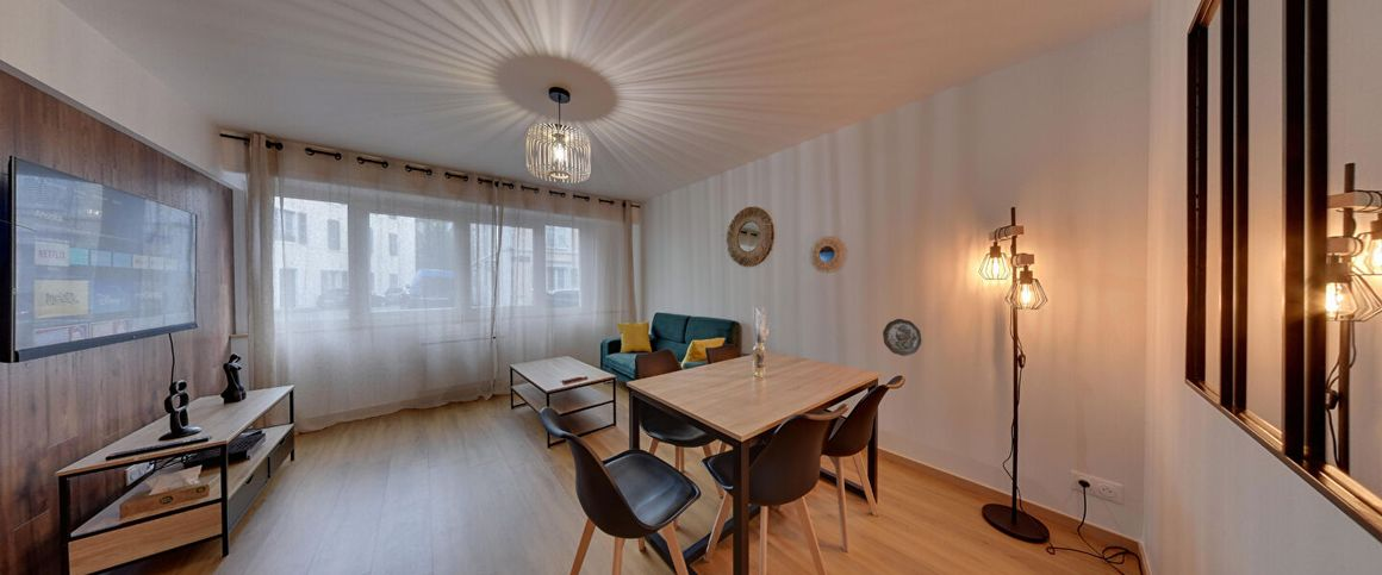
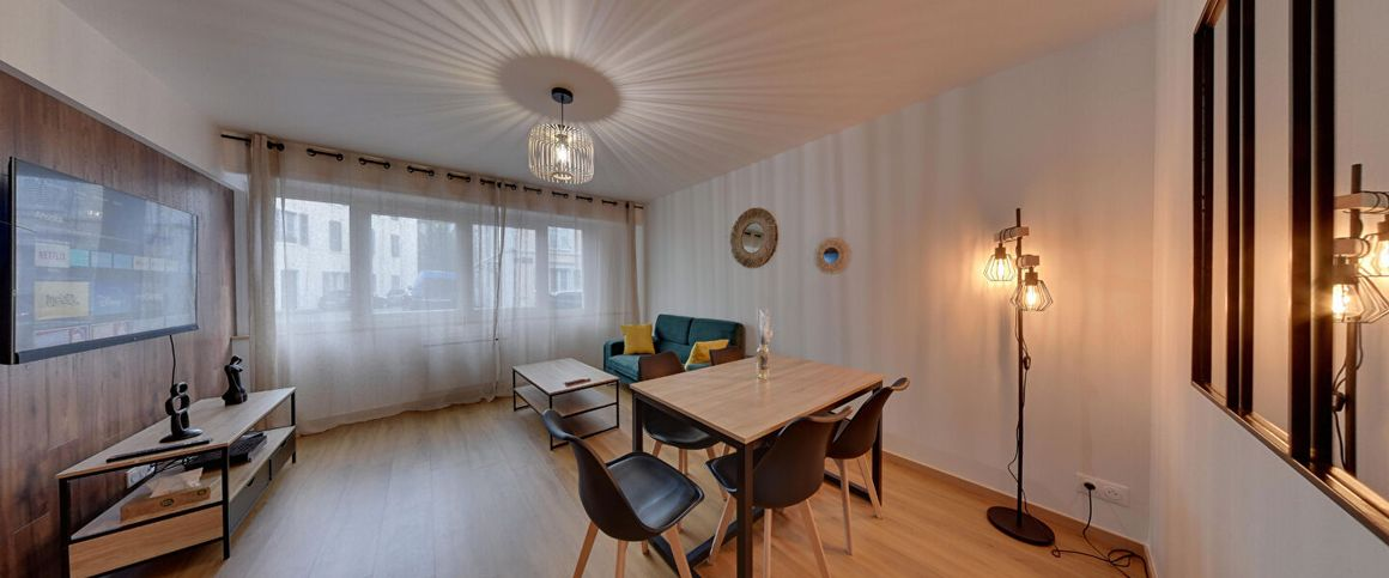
- decorative plate [882,318,922,357]
